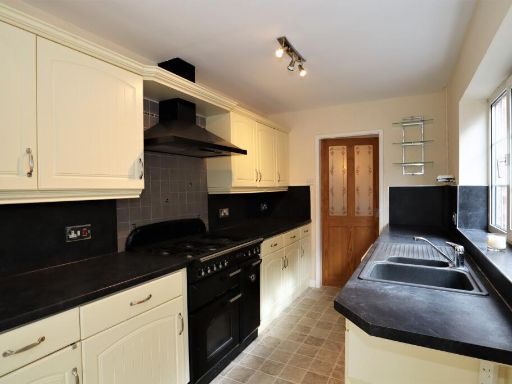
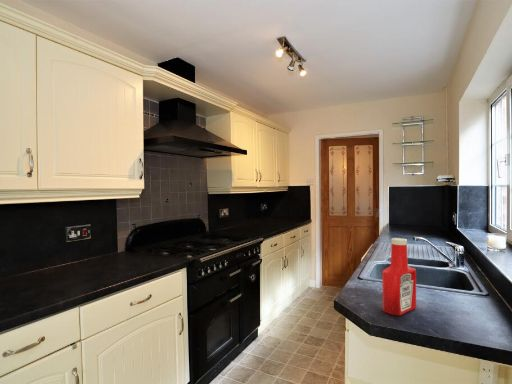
+ soap bottle [381,237,417,317]
